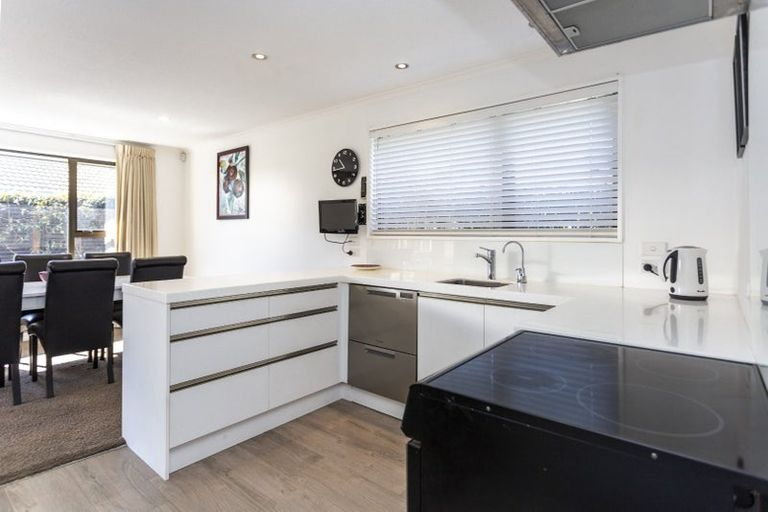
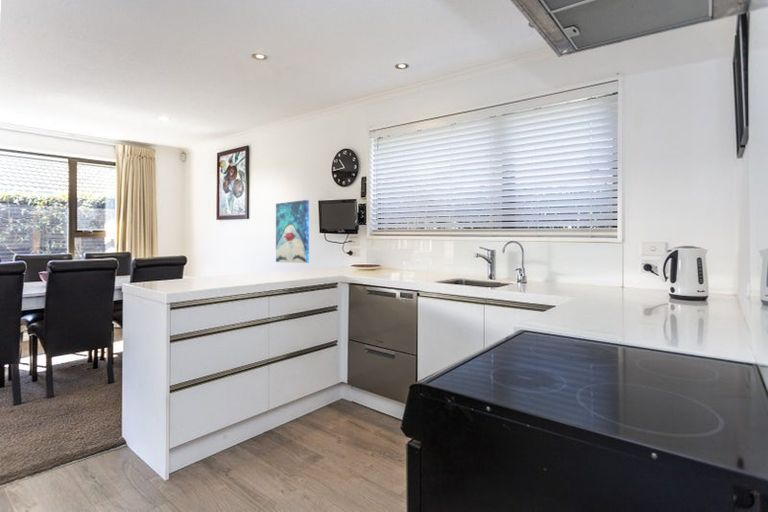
+ wall art [275,199,310,264]
